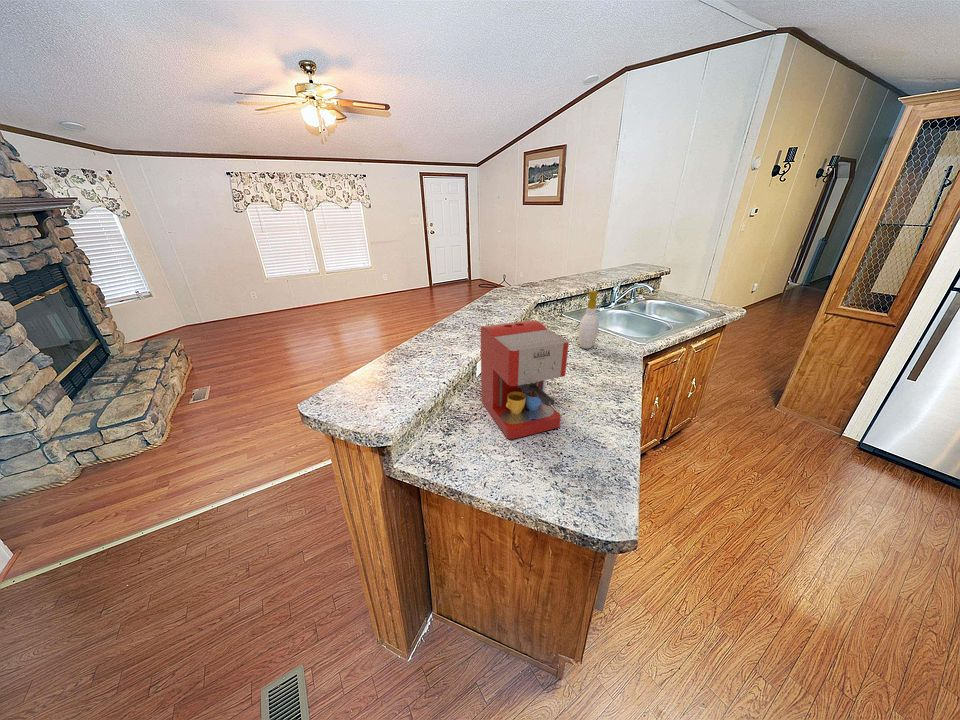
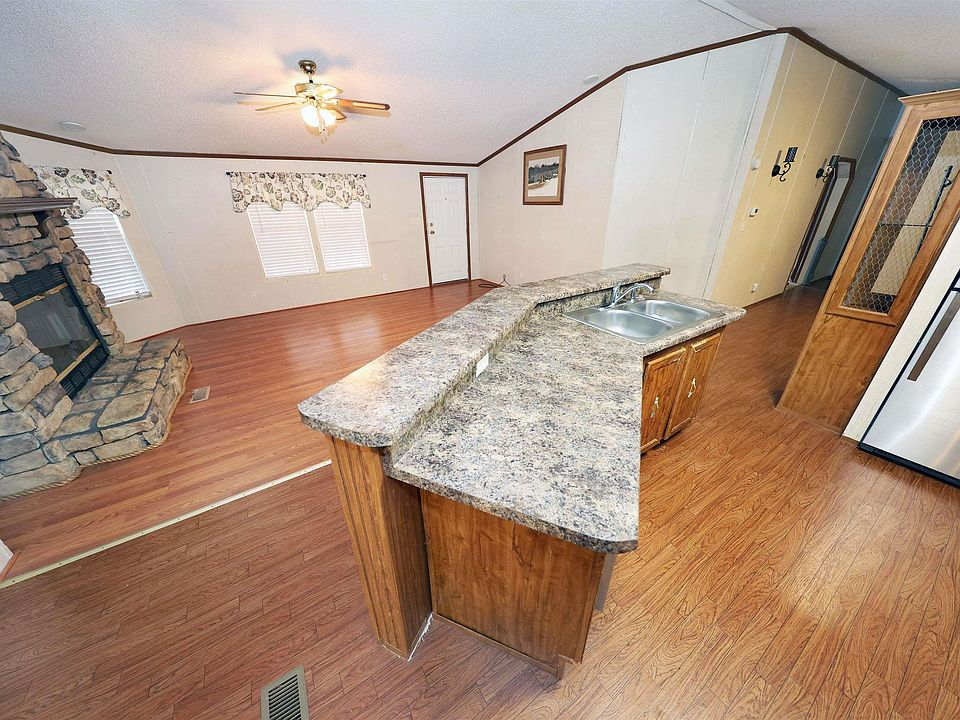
- coffee maker [480,319,570,440]
- soap bottle [578,290,600,350]
